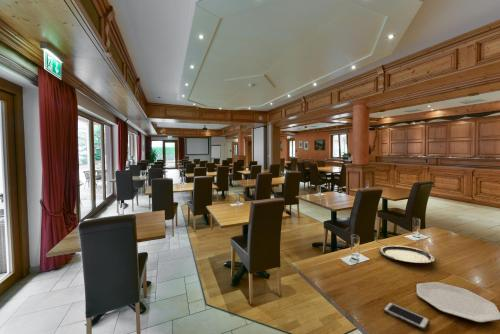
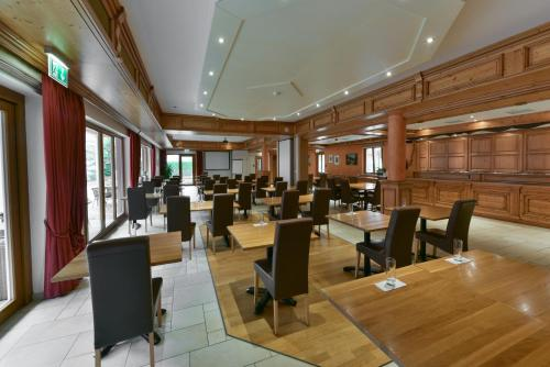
- plate [416,281,500,324]
- plate [378,245,436,264]
- cell phone [382,301,430,331]
